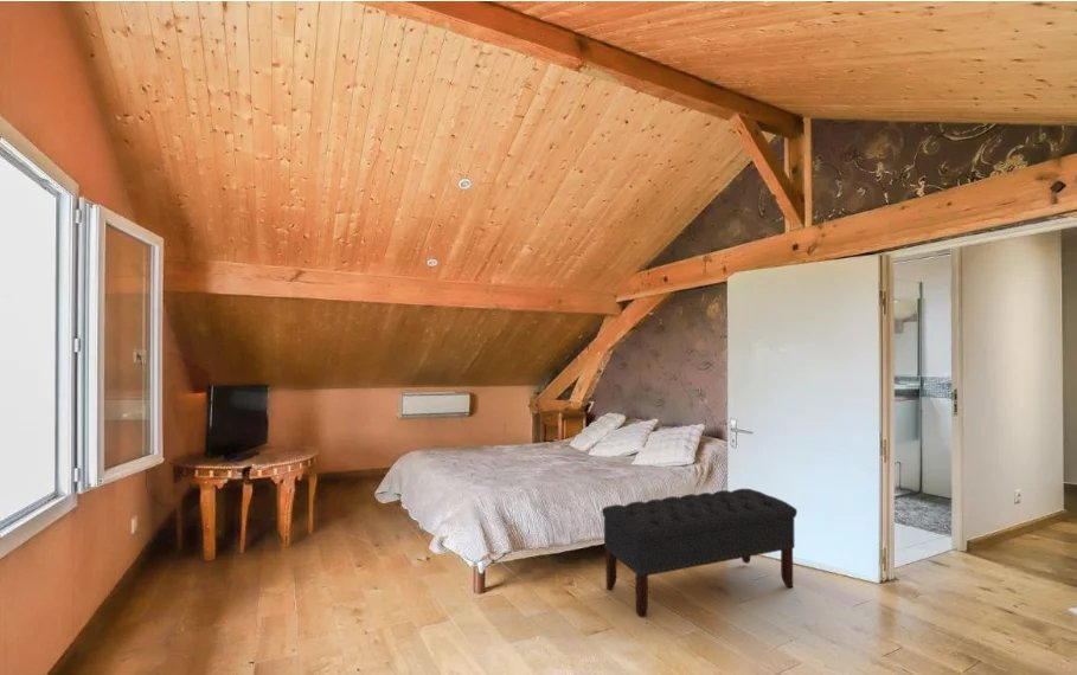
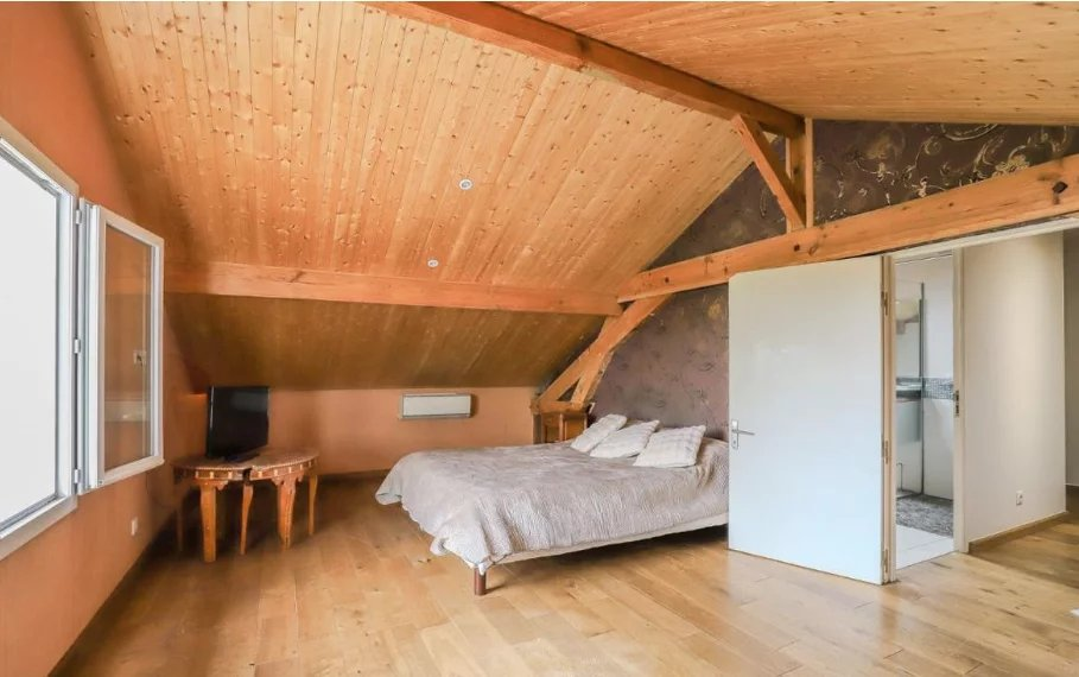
- bench [601,488,799,618]
